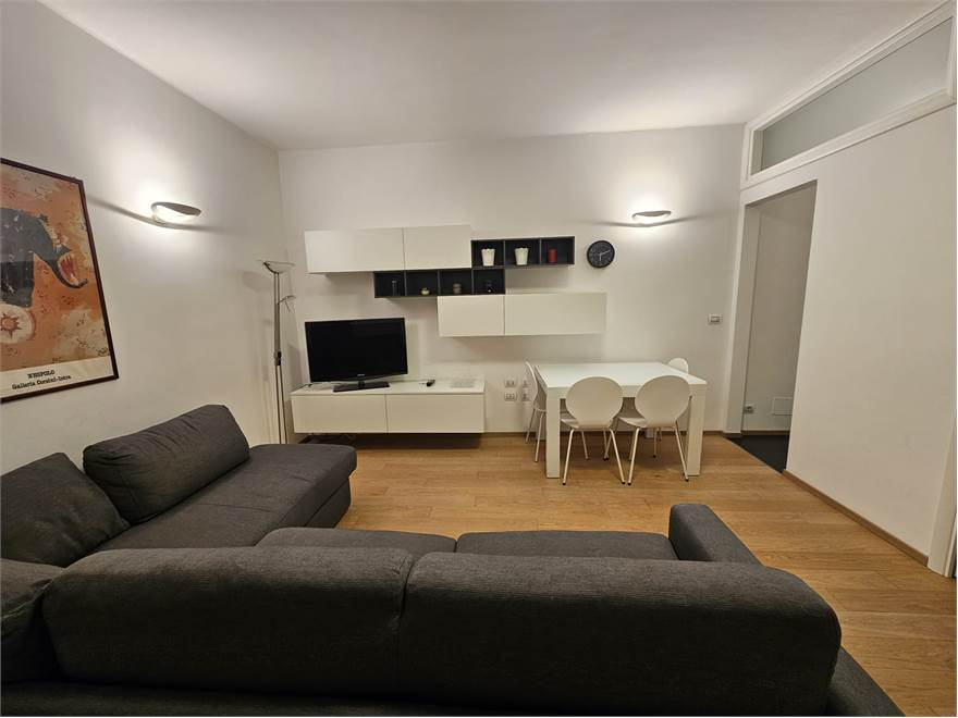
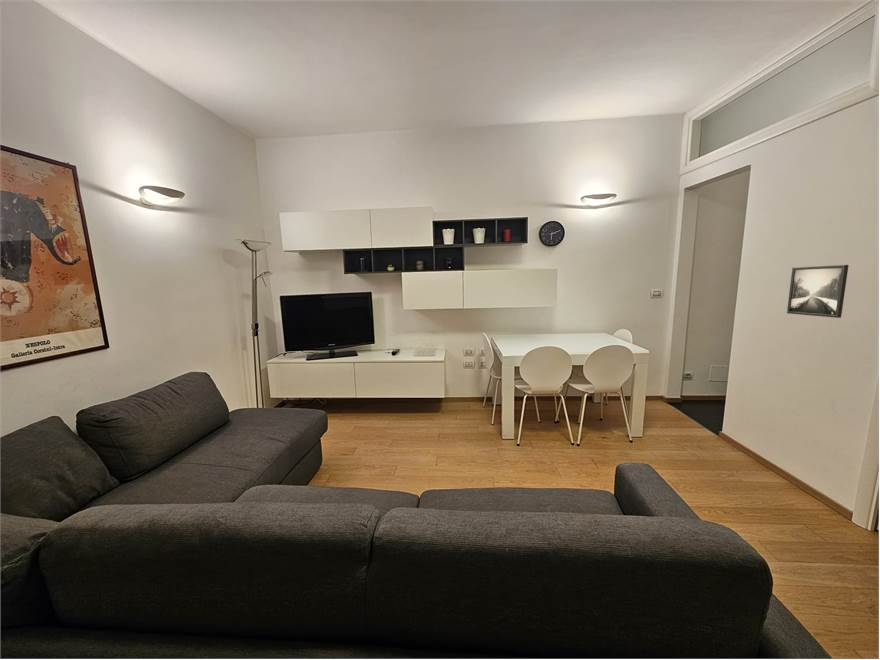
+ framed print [786,264,849,319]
